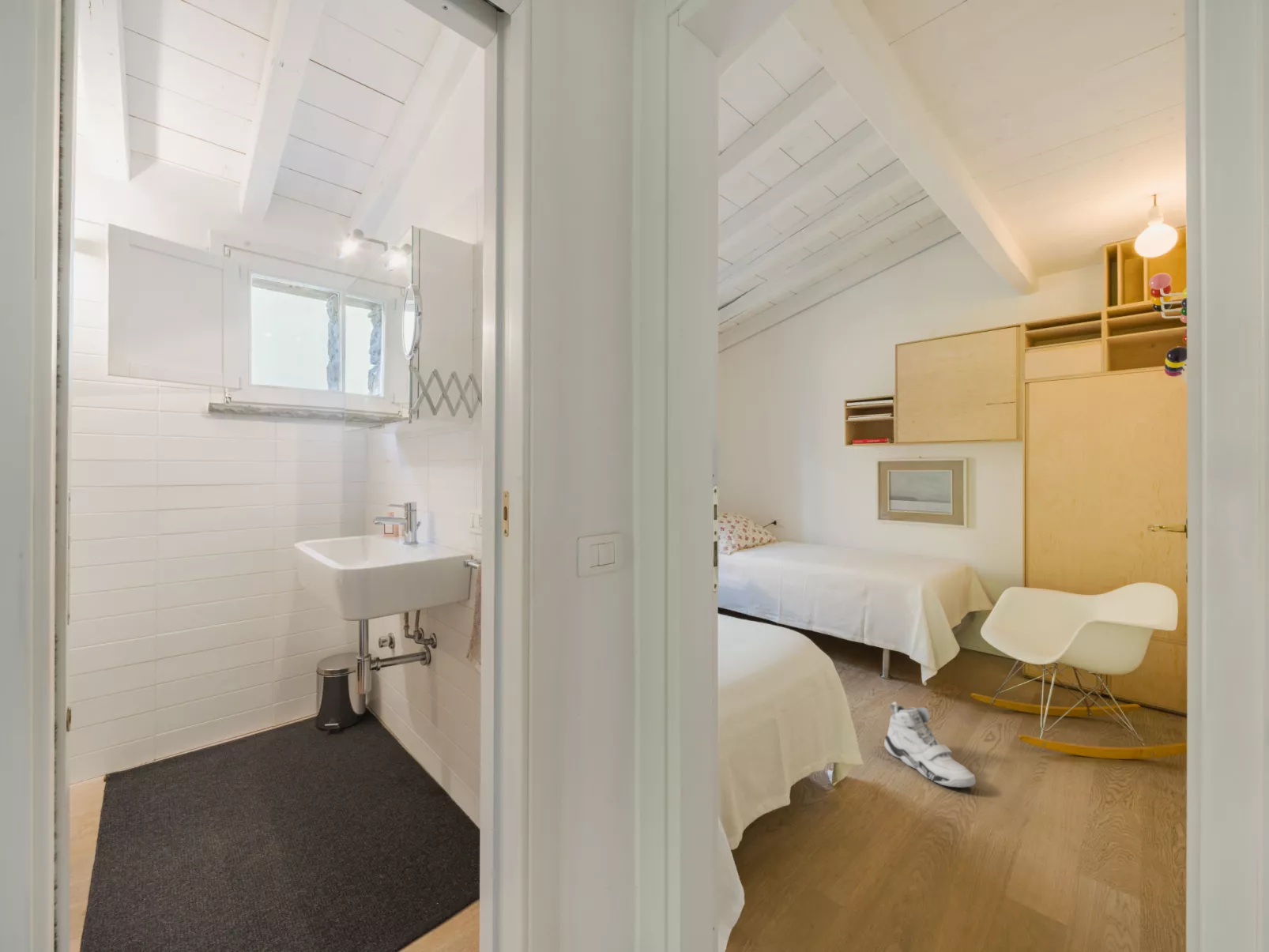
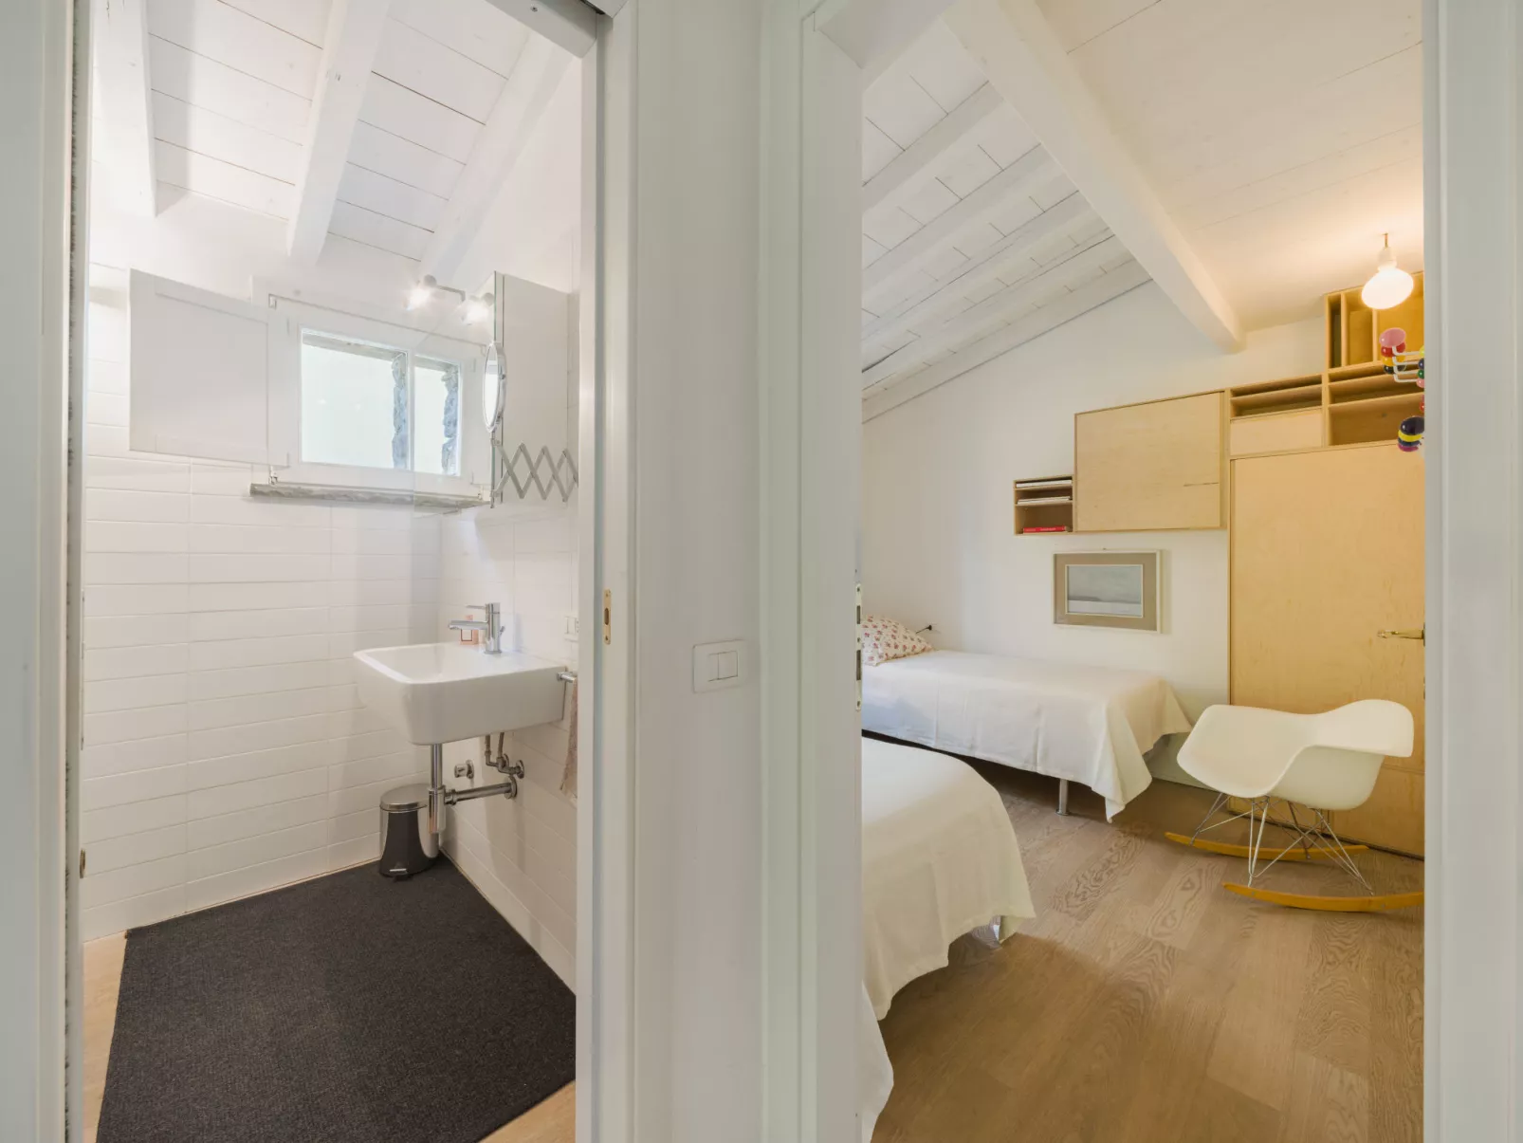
- sneaker [883,701,977,788]
